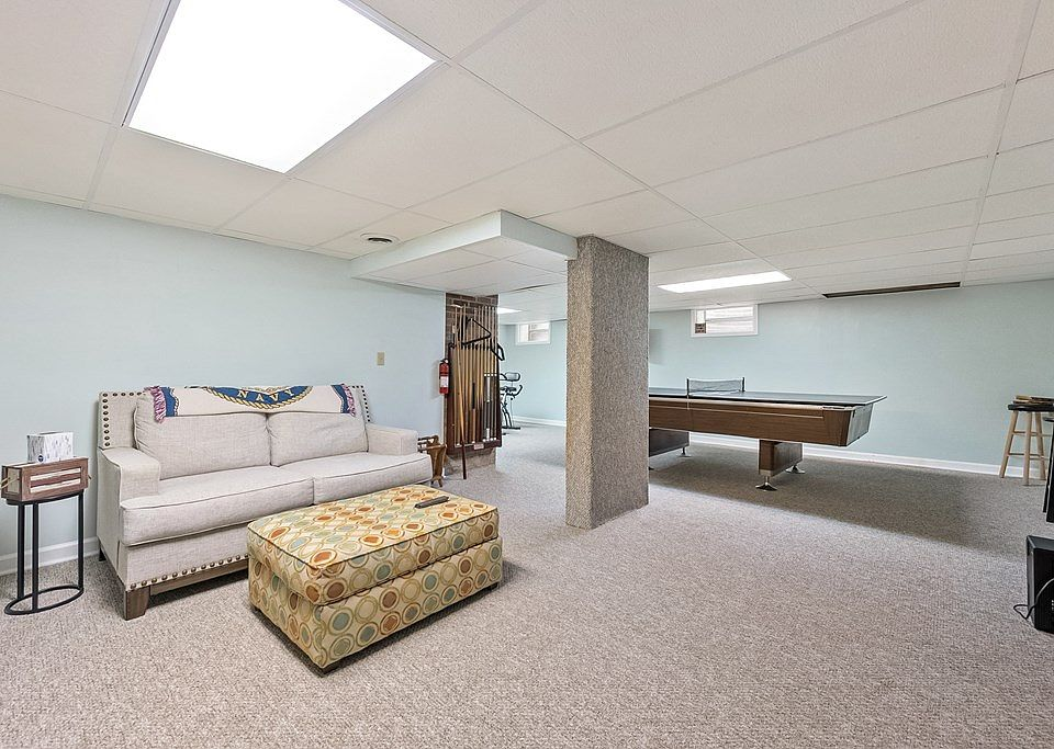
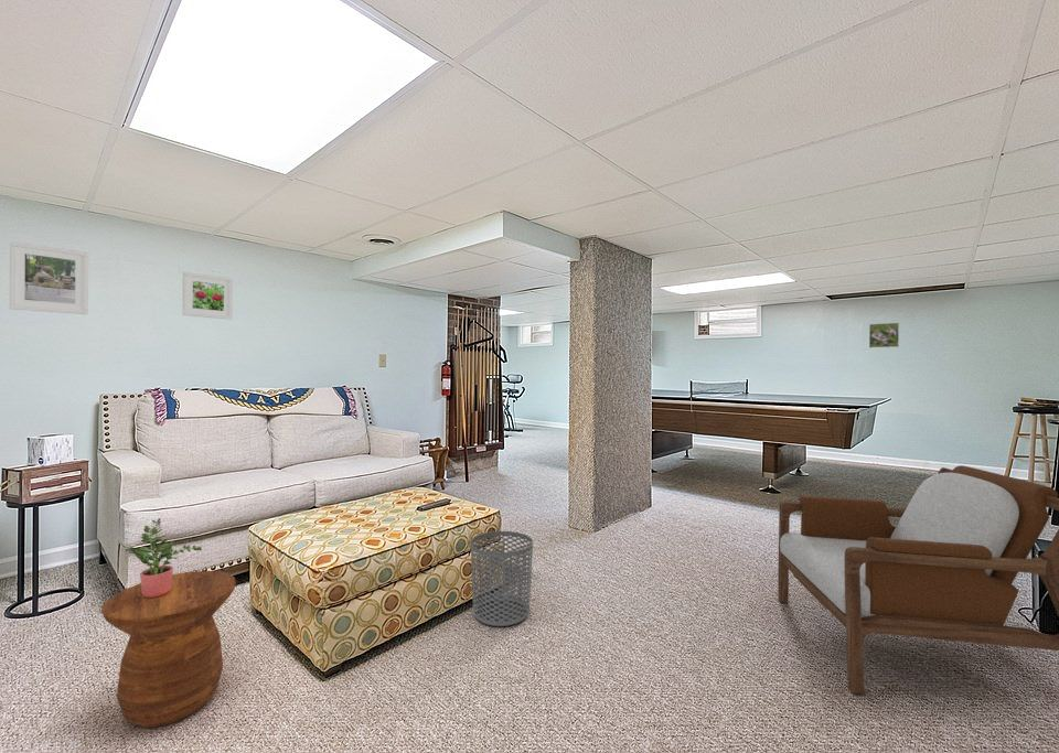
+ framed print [868,322,900,348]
+ waste bin [470,530,534,627]
+ potted plant [128,517,203,598]
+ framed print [182,271,234,321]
+ armchair [777,464,1059,695]
+ side table [100,570,237,729]
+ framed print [9,240,89,315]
